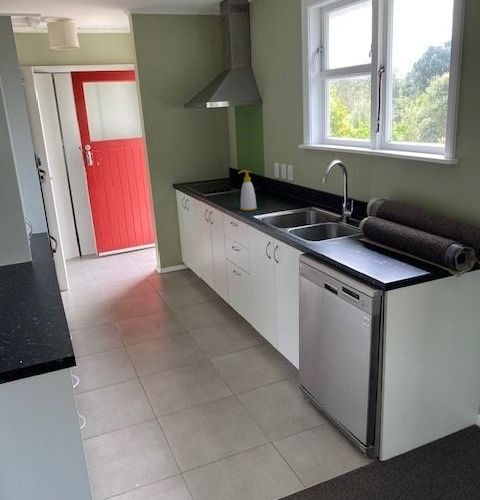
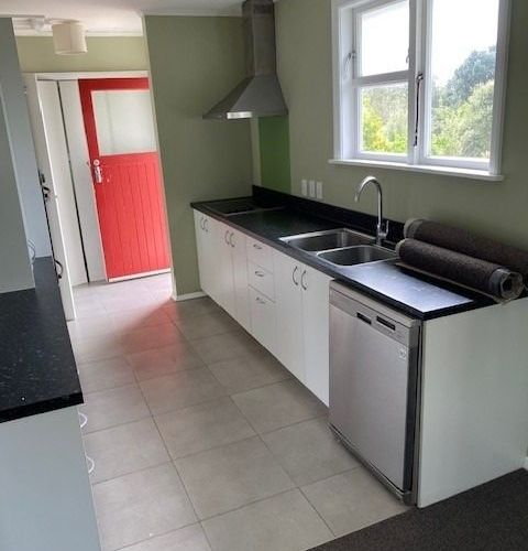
- soap bottle [237,169,258,212]
